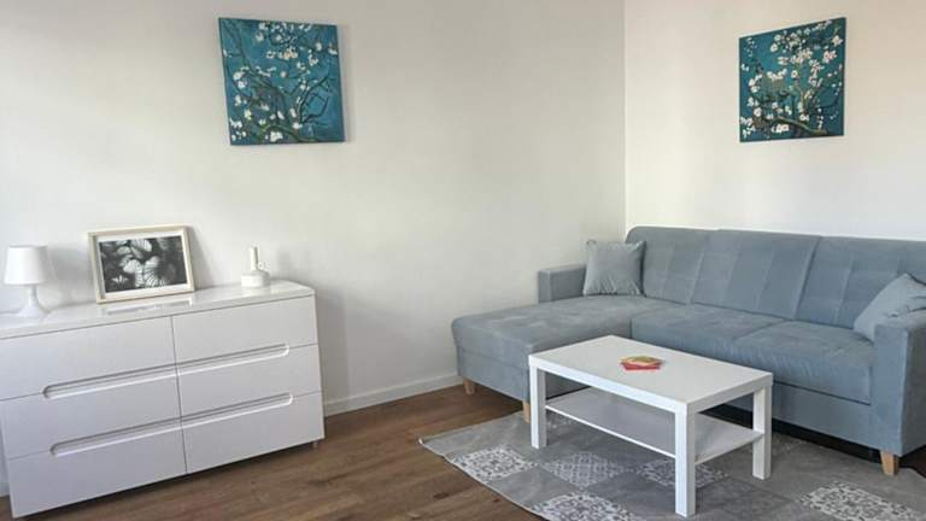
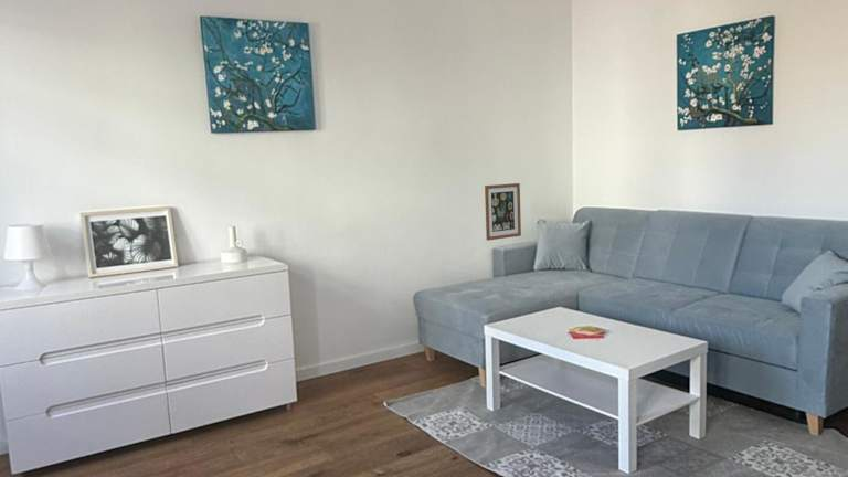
+ wall art [484,182,522,242]
